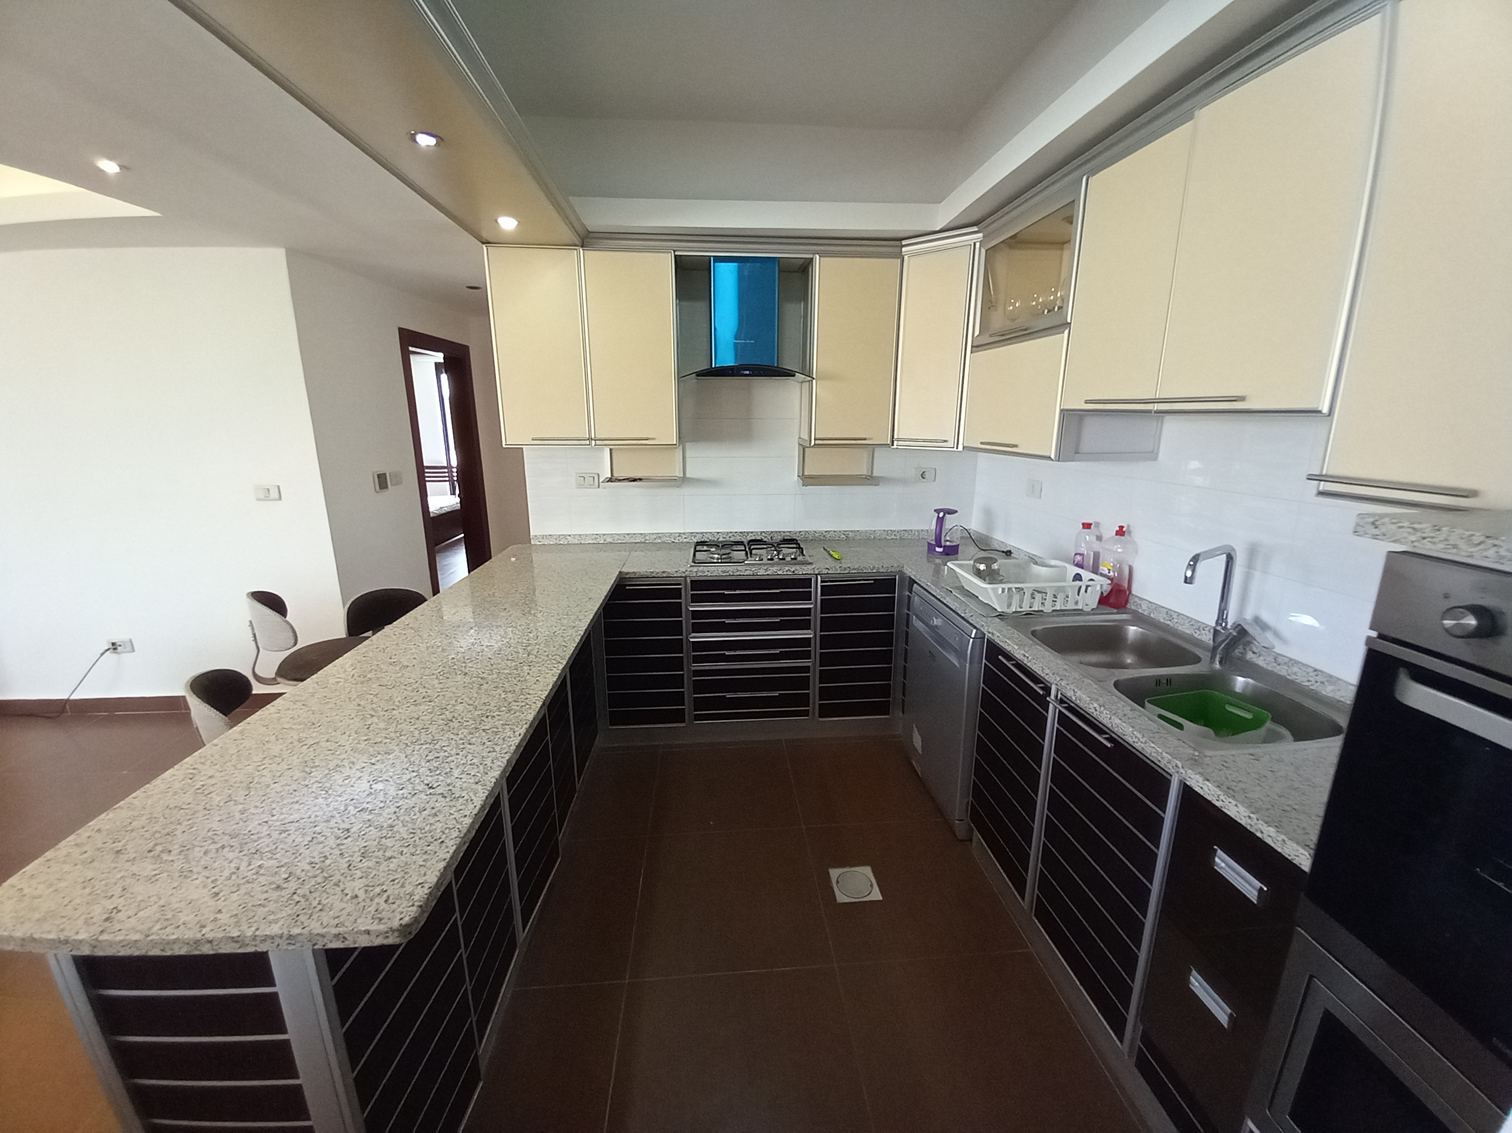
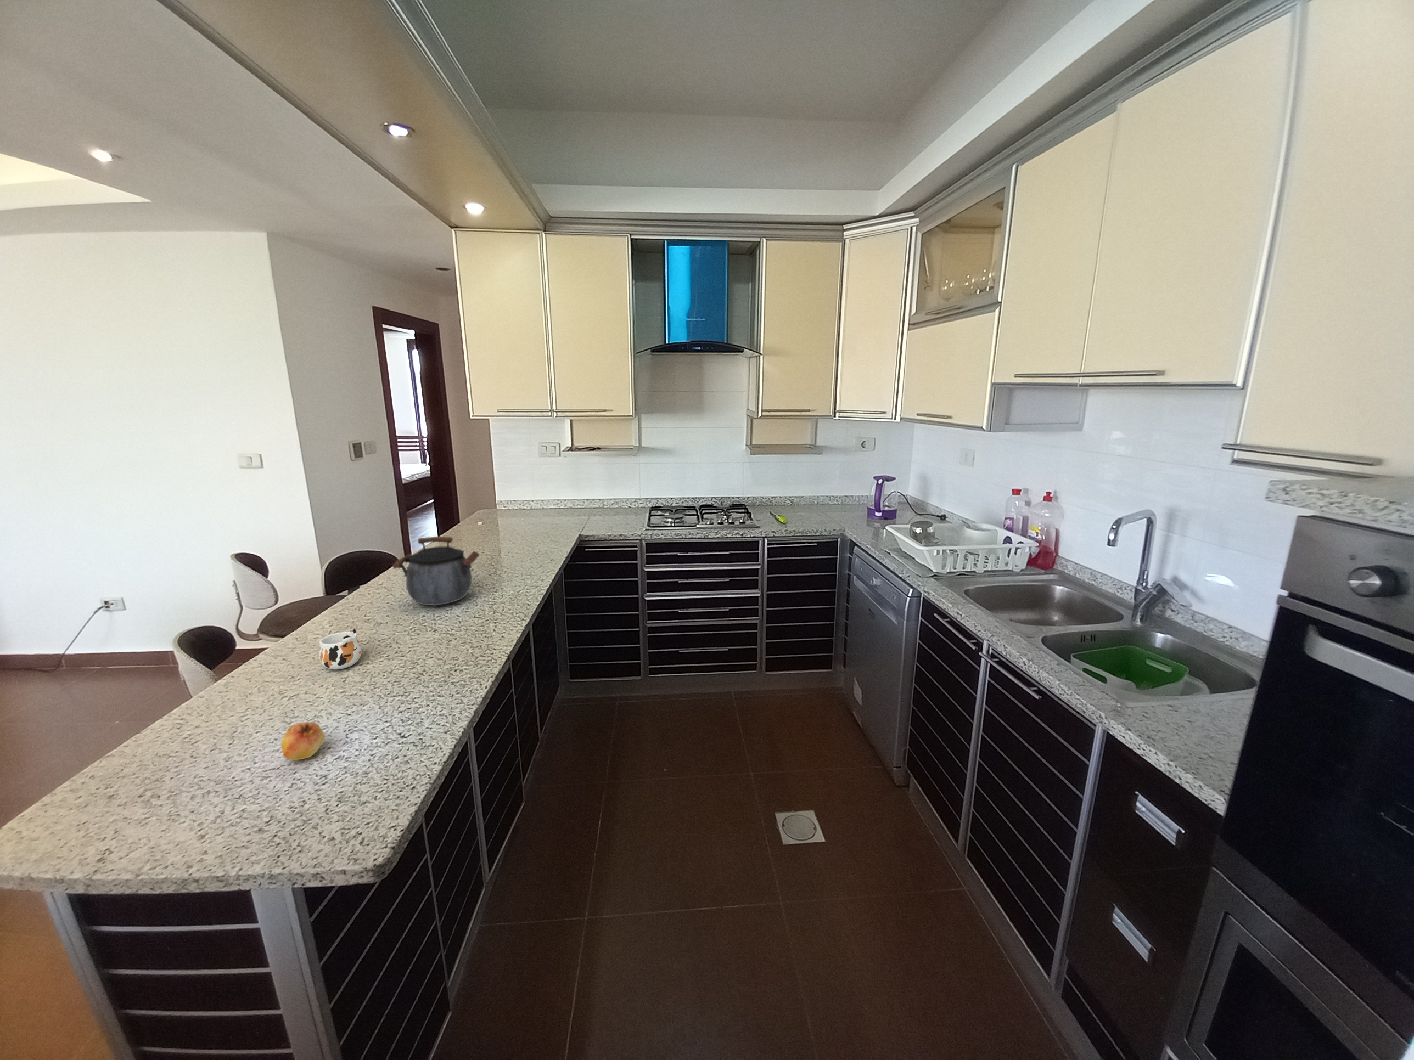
+ mug [318,628,362,670]
+ kettle [392,536,480,606]
+ fruit [281,722,325,760]
